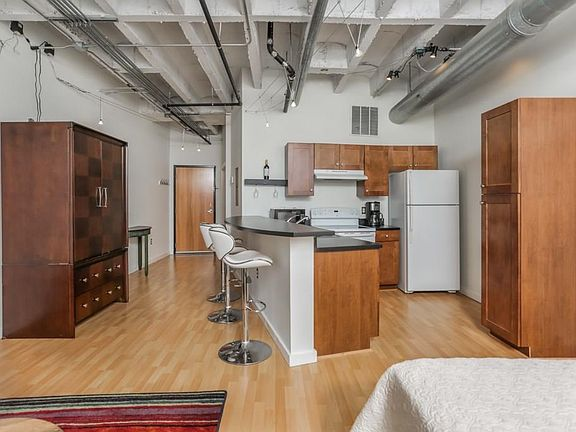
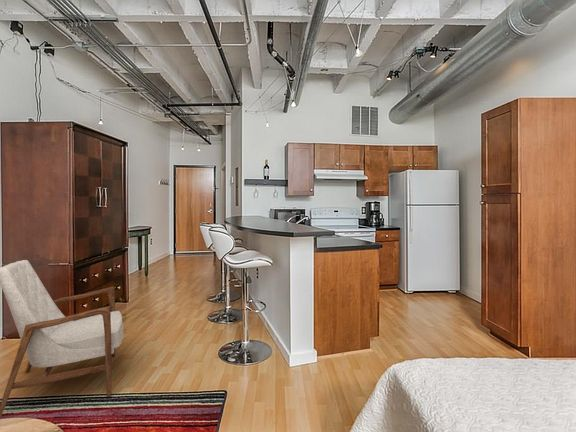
+ armchair [0,259,125,419]
